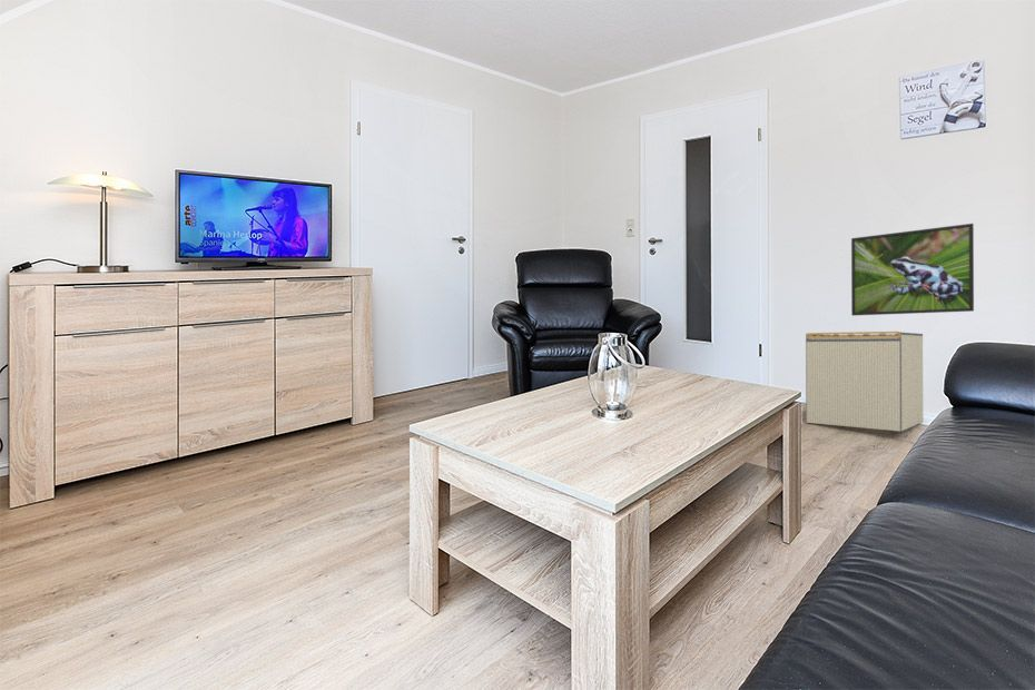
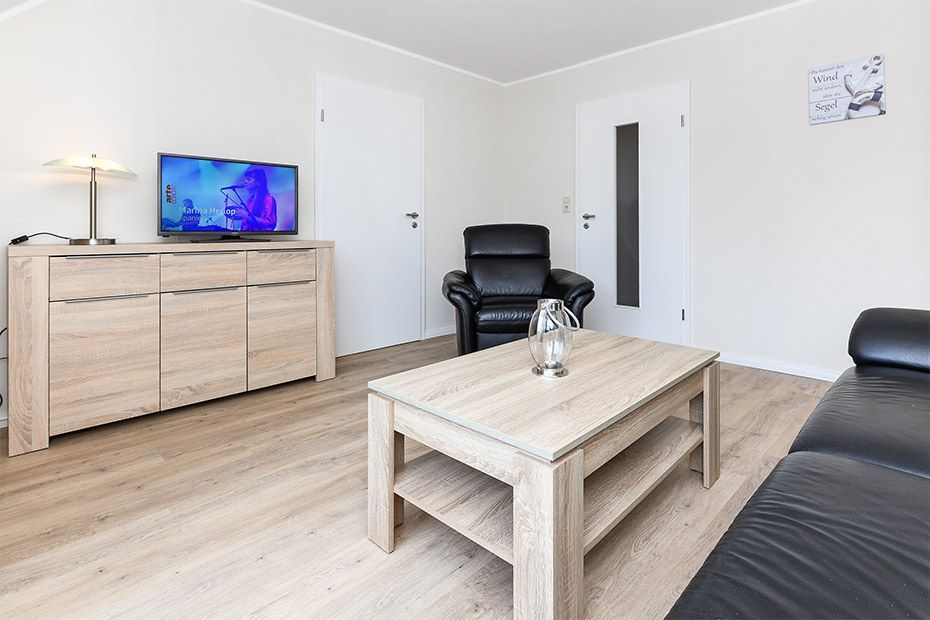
- storage bin [805,331,924,432]
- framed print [850,223,975,317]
